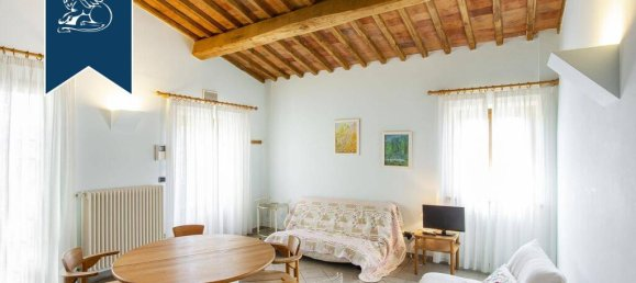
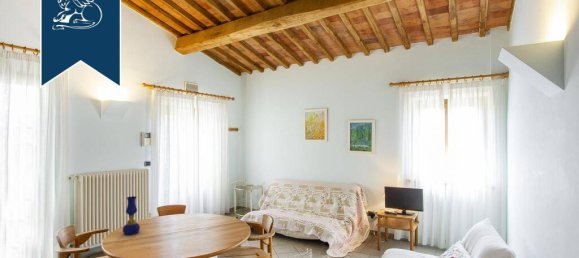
+ oil lamp [122,195,141,236]
